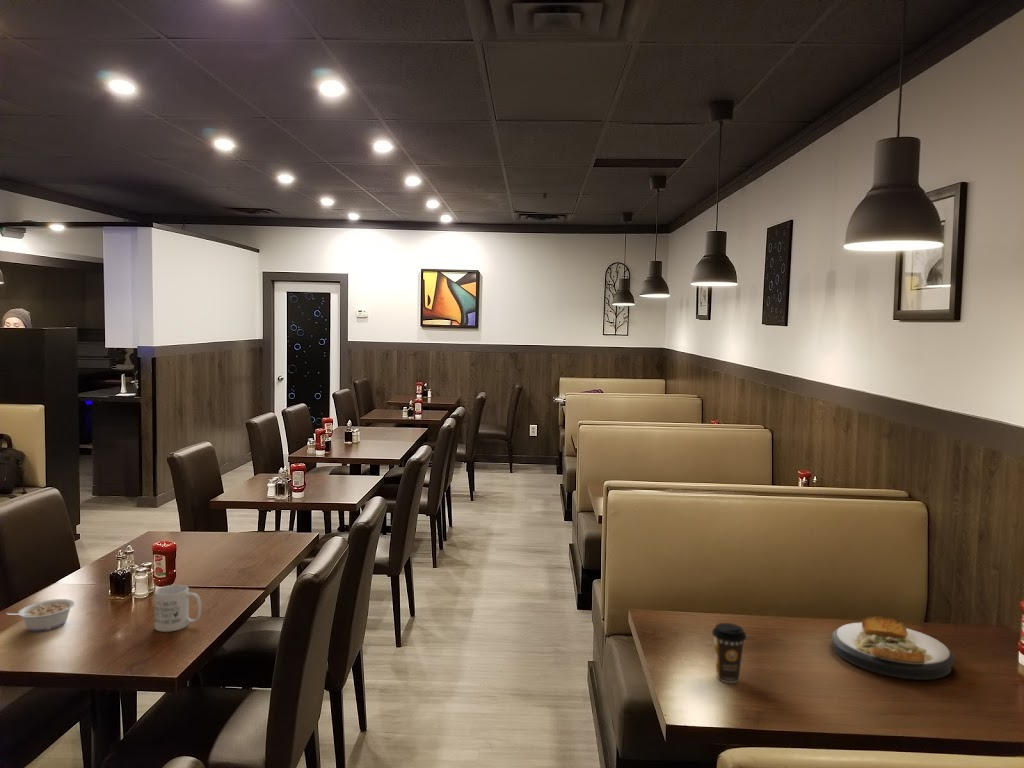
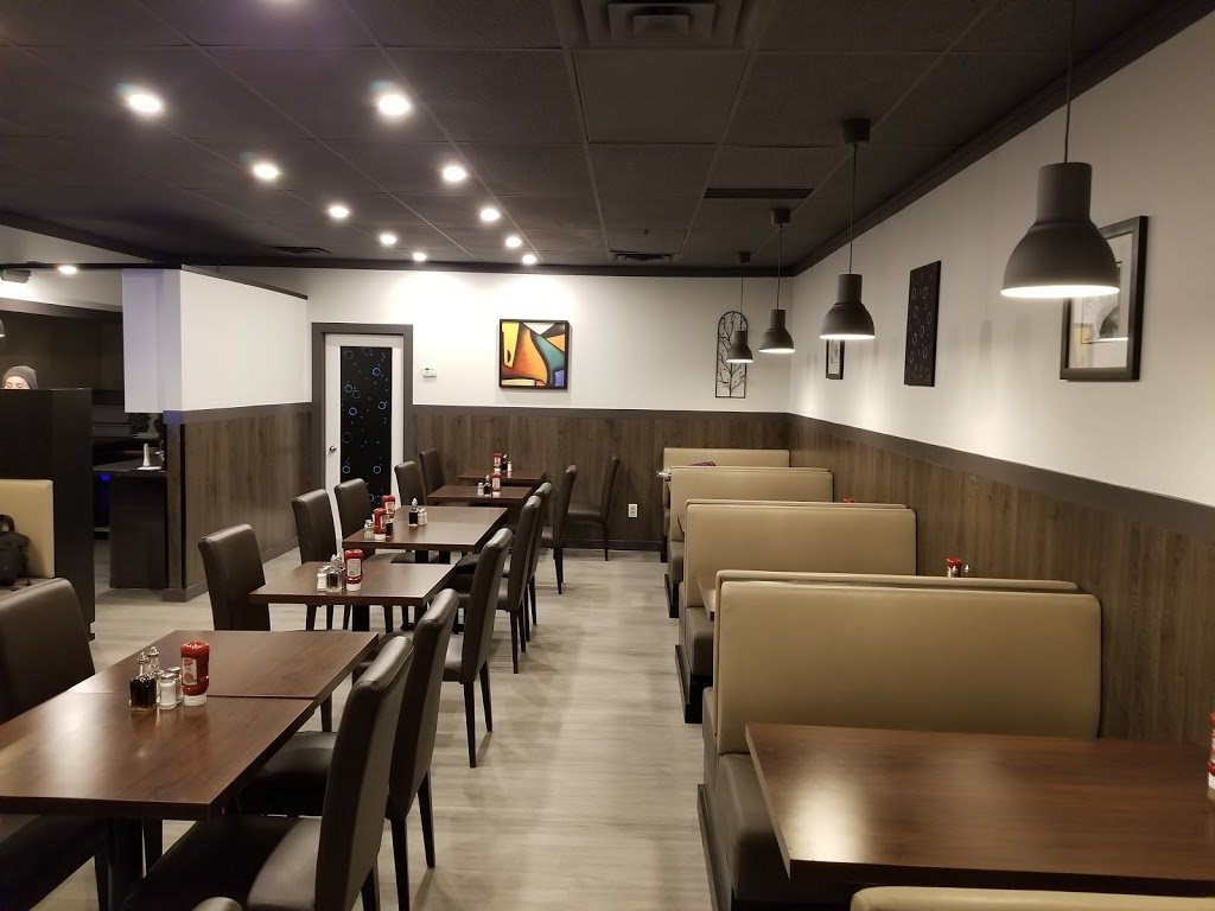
- mug [154,584,202,633]
- plate [830,616,956,681]
- coffee cup [711,622,747,684]
- legume [5,598,75,632]
